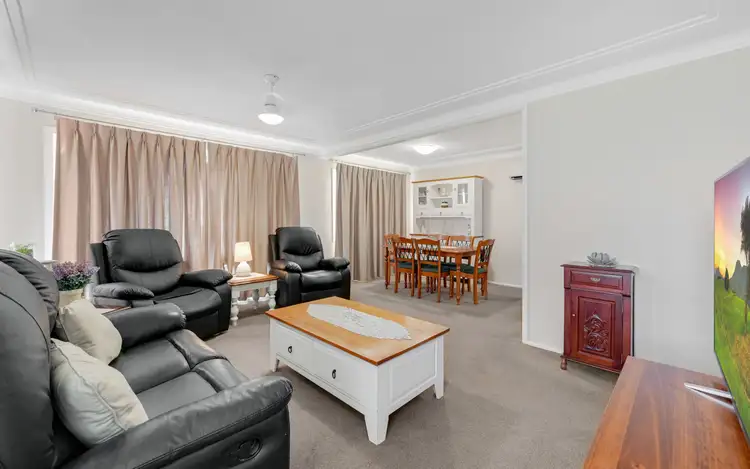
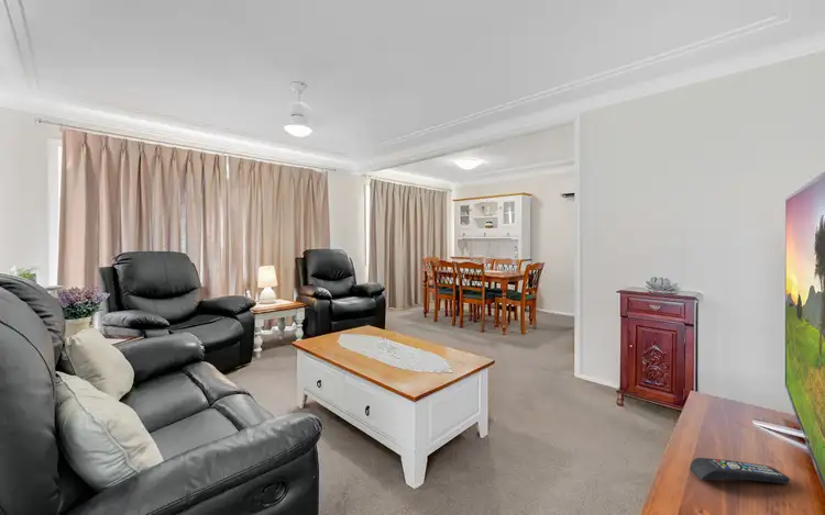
+ remote control [689,457,791,485]
